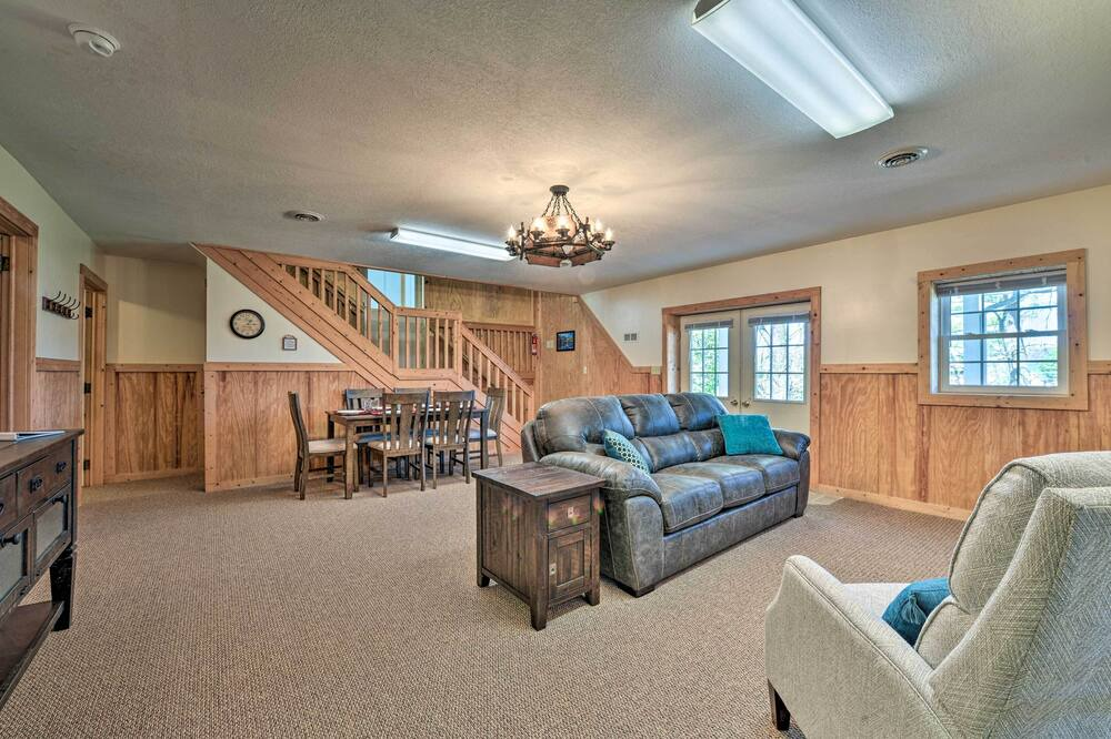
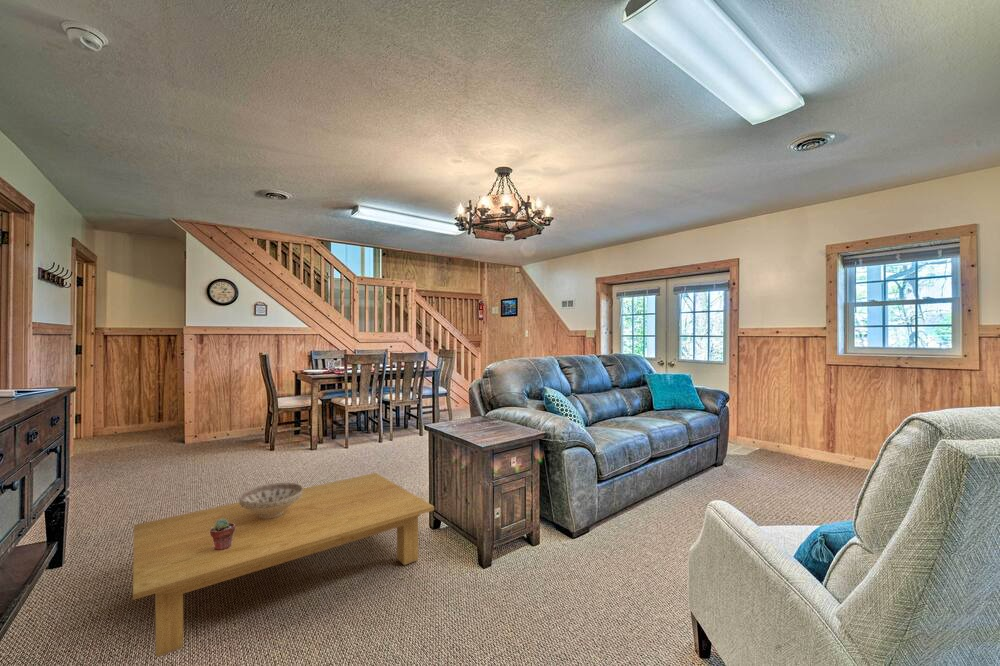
+ potted succulent [210,519,235,550]
+ coffee table [132,472,435,658]
+ decorative bowl [238,482,304,519]
